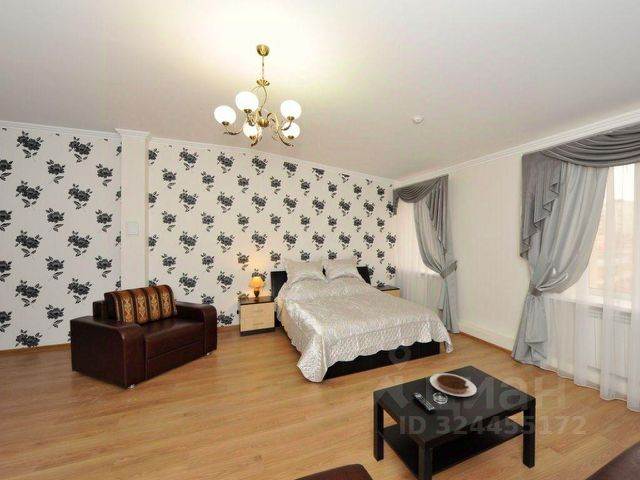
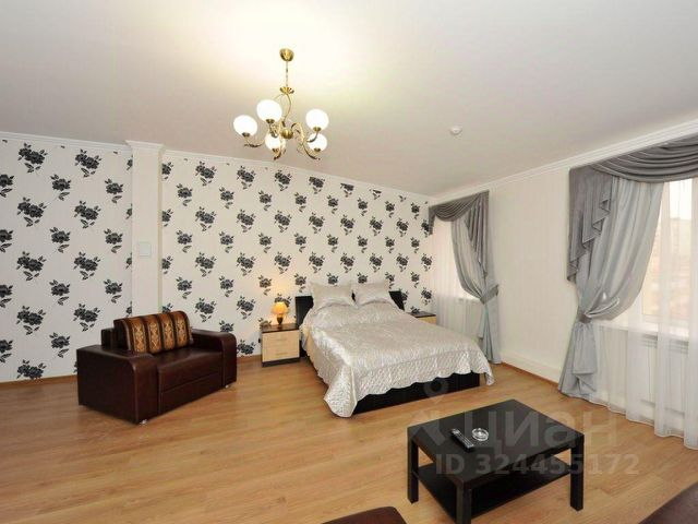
- chocolate tart [429,372,478,397]
